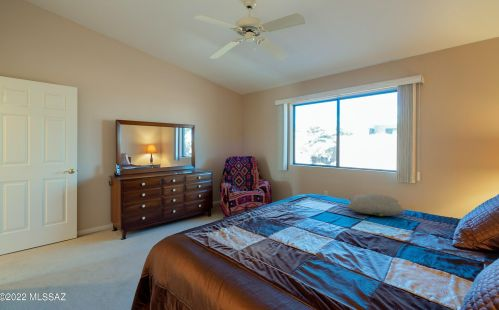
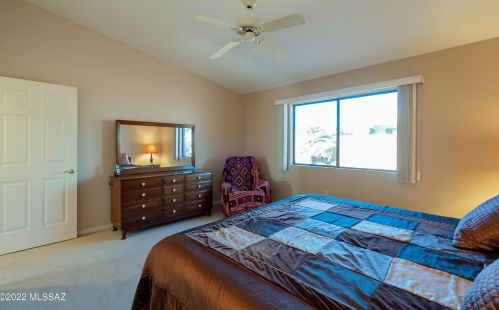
- pillow [346,193,407,217]
